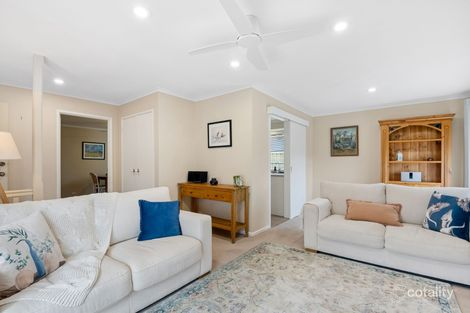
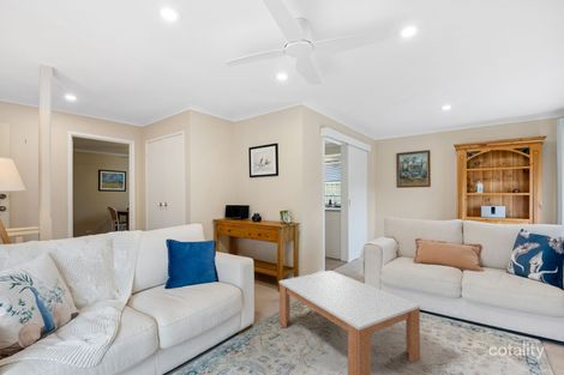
+ coffee table [278,270,421,375]
